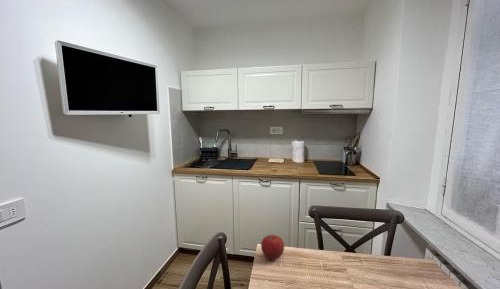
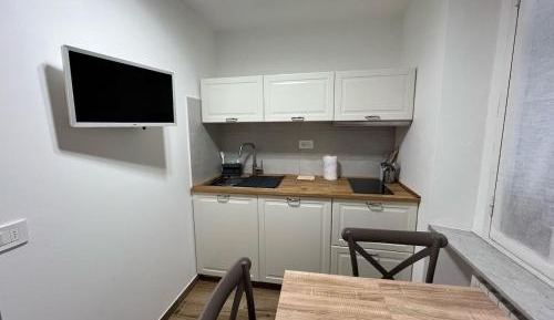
- fruit [260,234,285,261]
